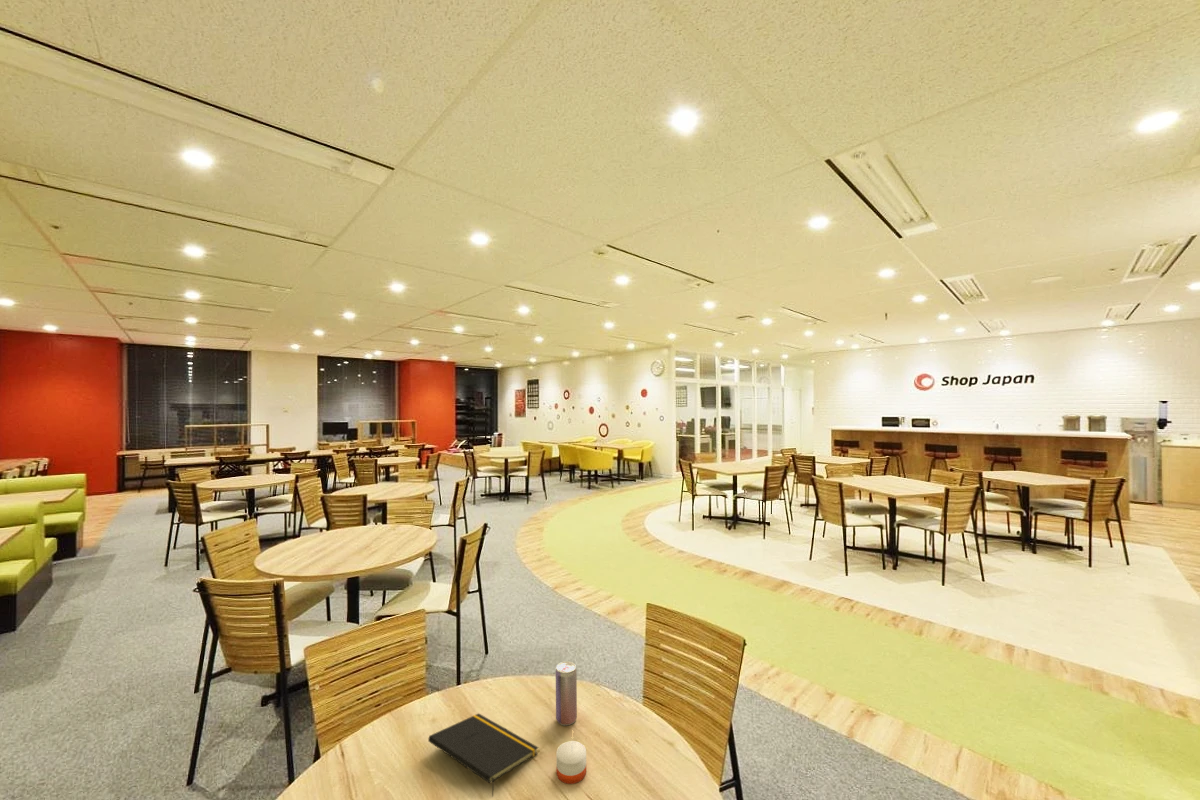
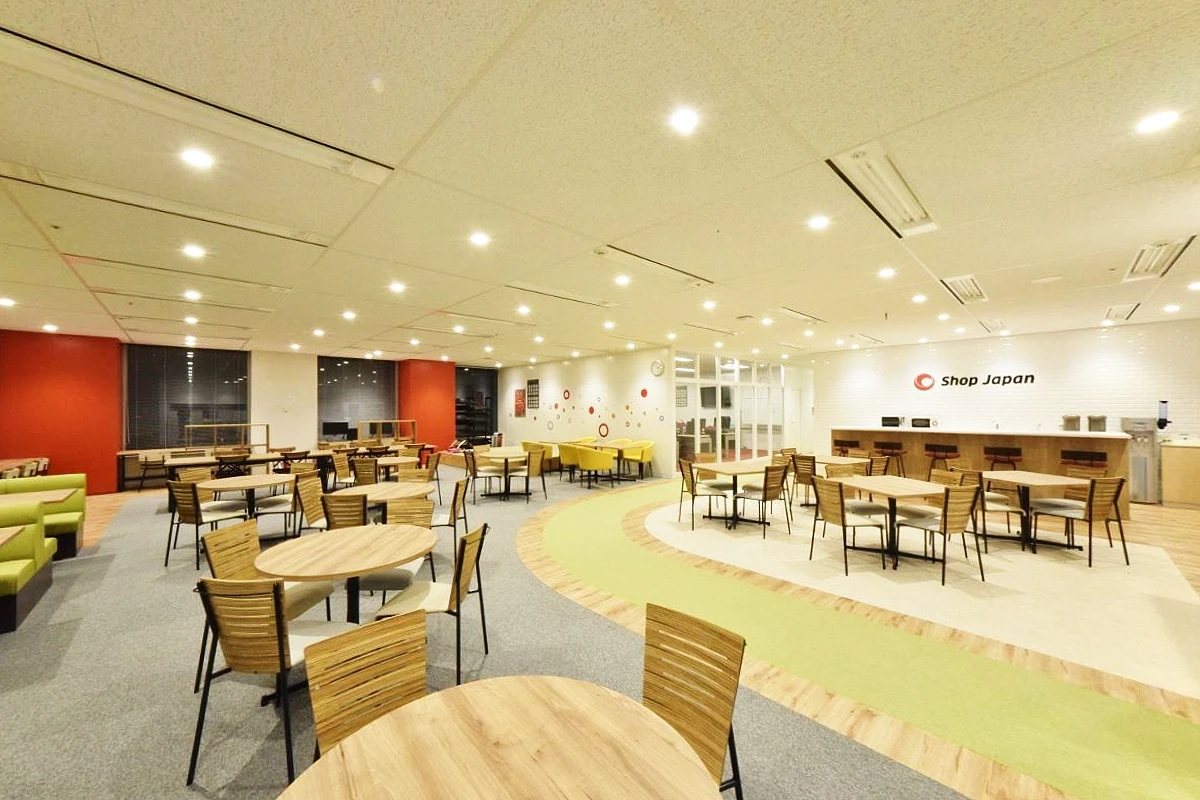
- candle [555,740,587,785]
- notepad [427,712,539,798]
- beverage can [555,661,578,727]
